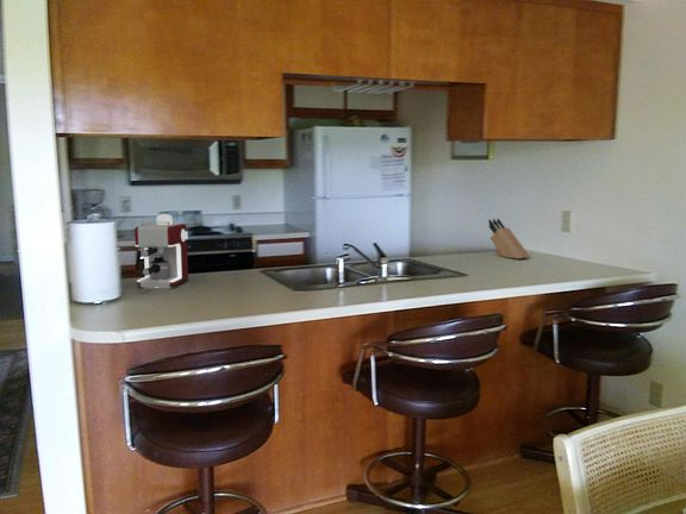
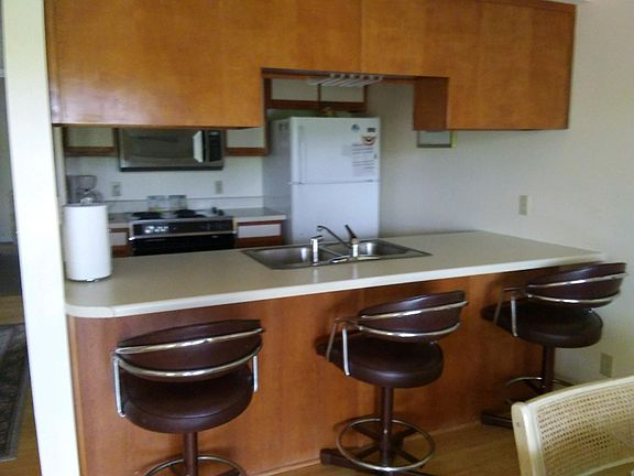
- knife block [487,218,531,259]
- coffee maker [133,213,189,289]
